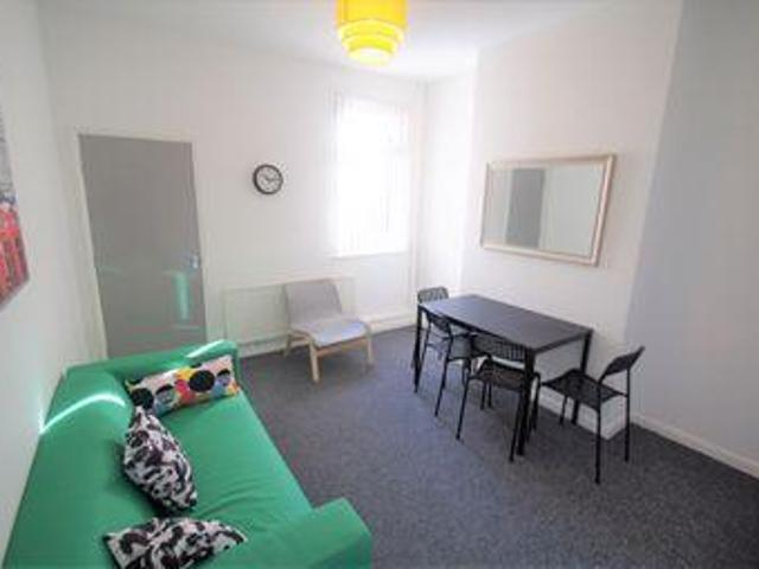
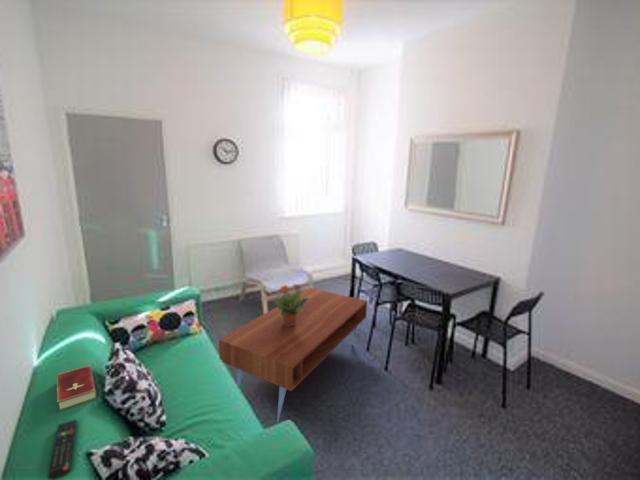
+ potted plant [270,282,310,326]
+ hardcover book [56,364,97,412]
+ remote control [47,418,78,480]
+ coffee table [218,287,368,425]
